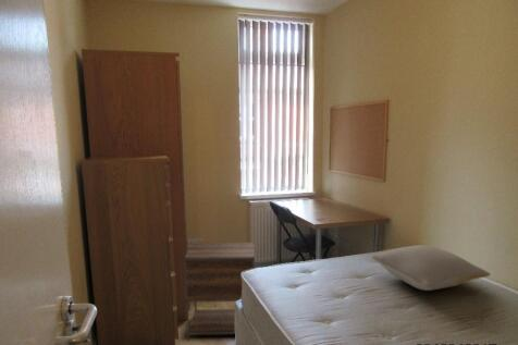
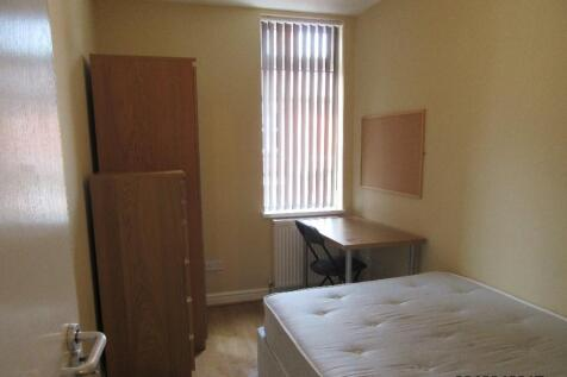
- nightstand [183,242,256,342]
- pillow [371,244,492,292]
